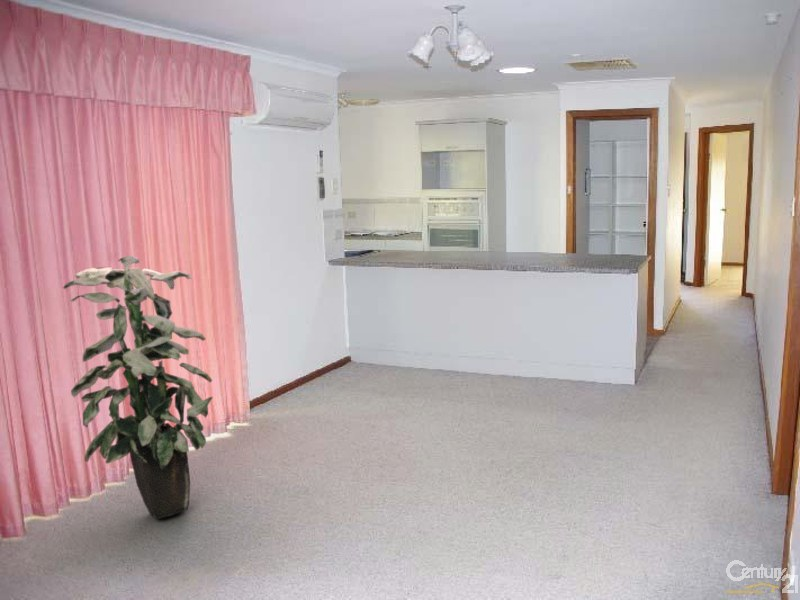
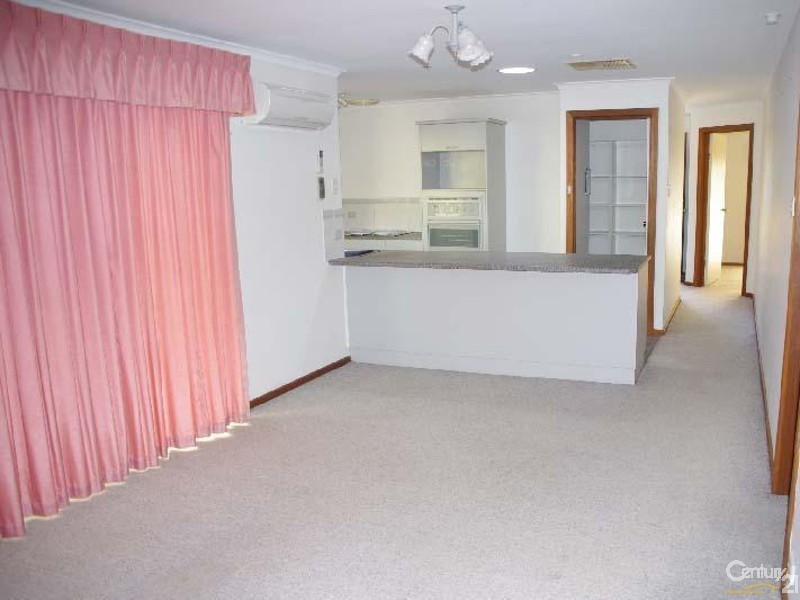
- indoor plant [62,255,214,520]
